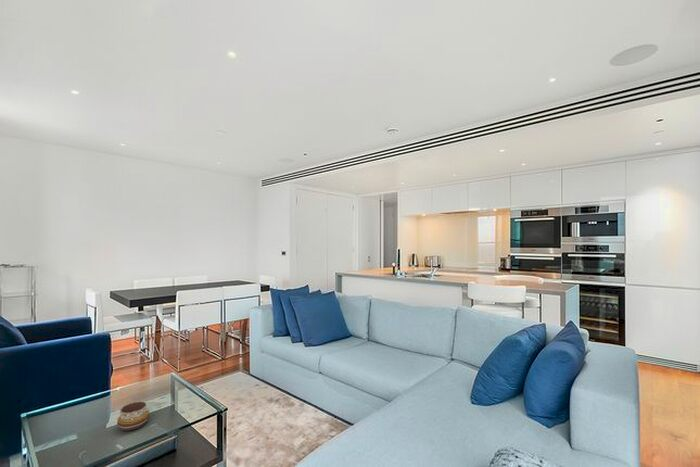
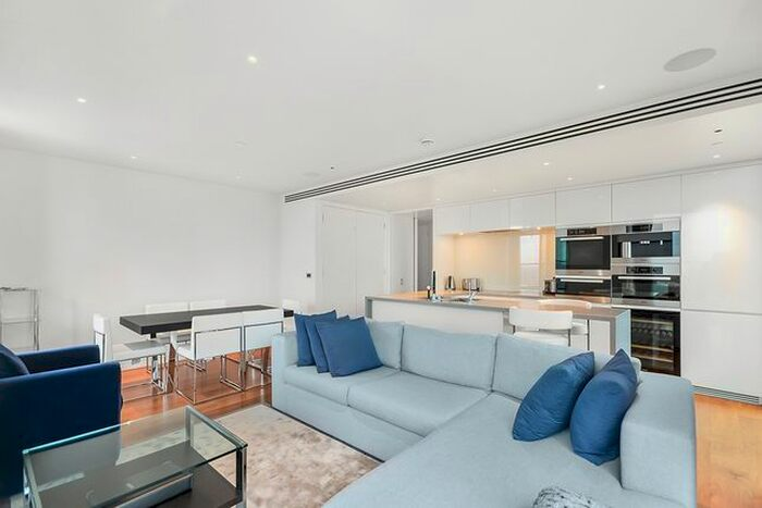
- decorative bowl [116,401,150,432]
